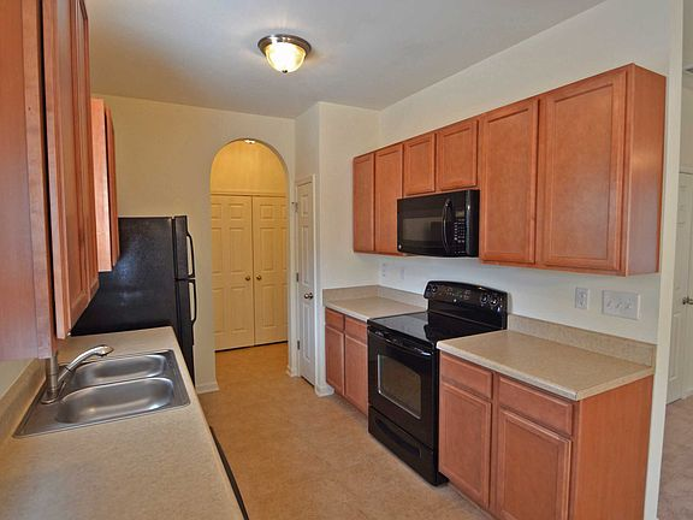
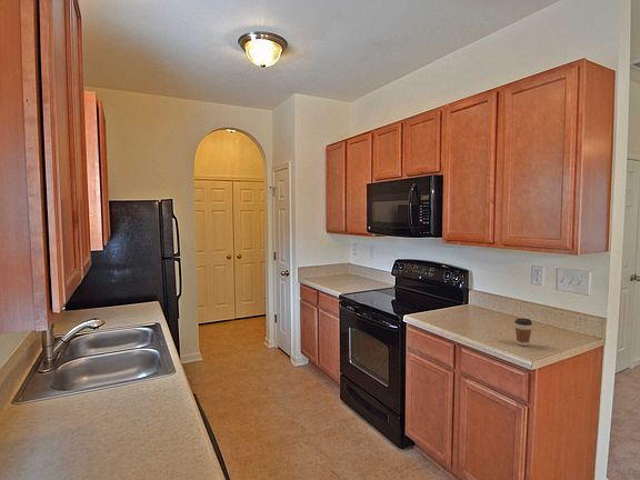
+ coffee cup [513,318,533,347]
